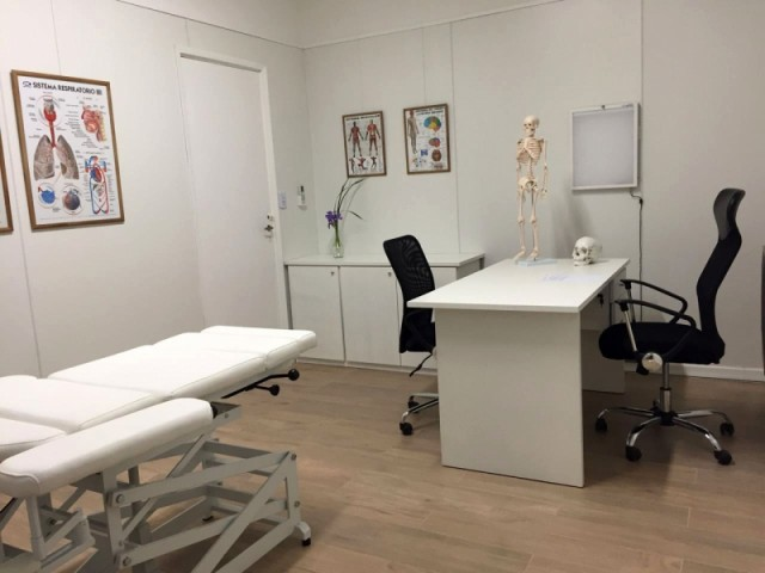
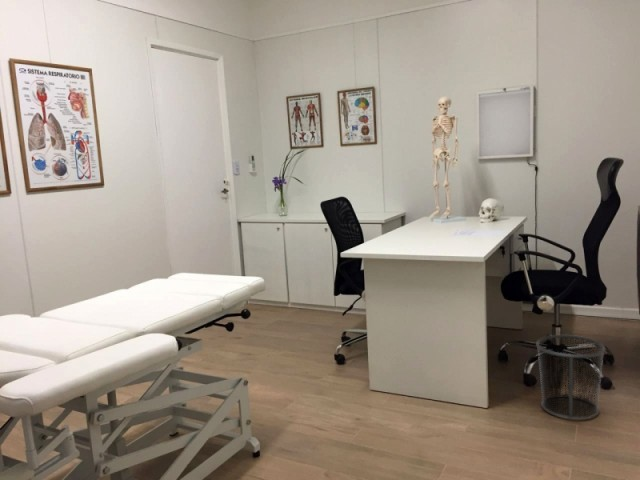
+ waste bin [535,334,606,421]
